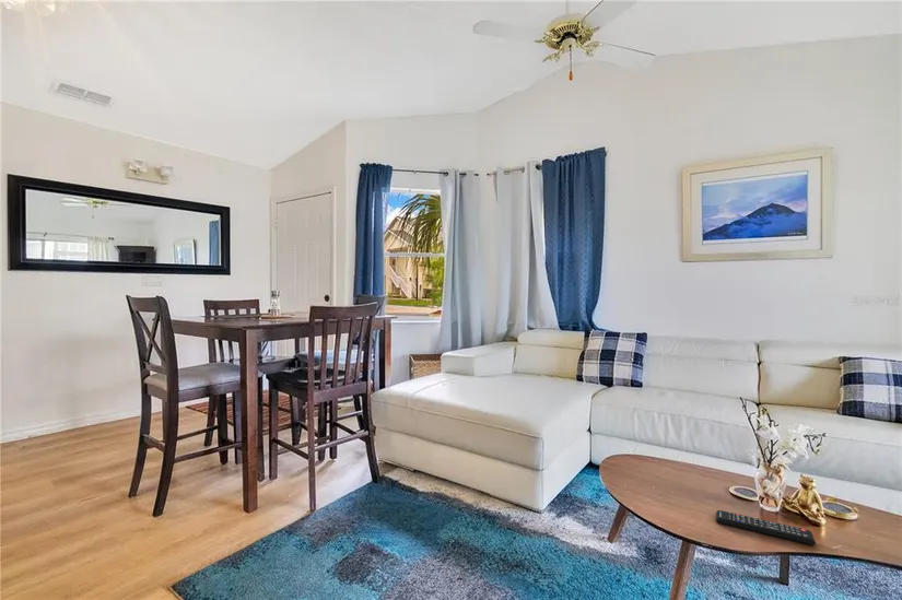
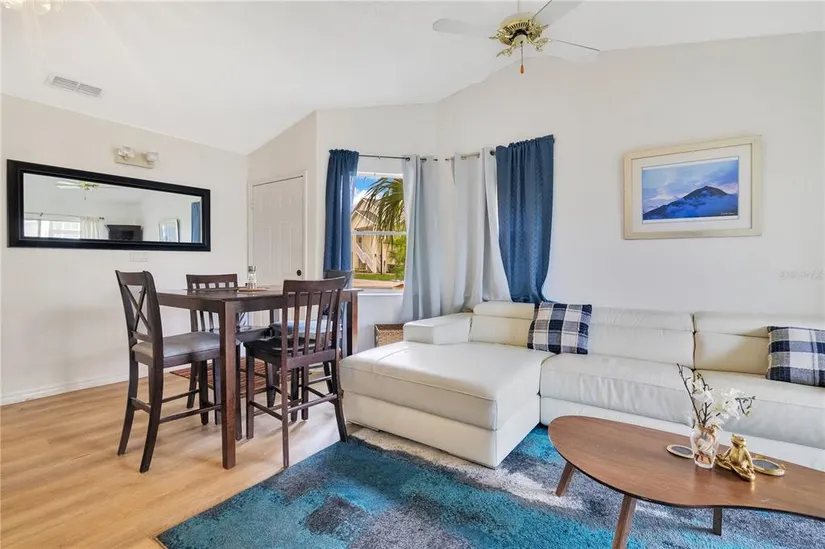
- remote control [715,509,817,546]
